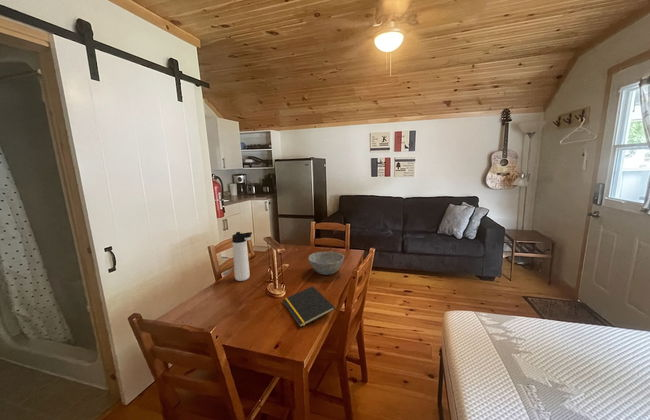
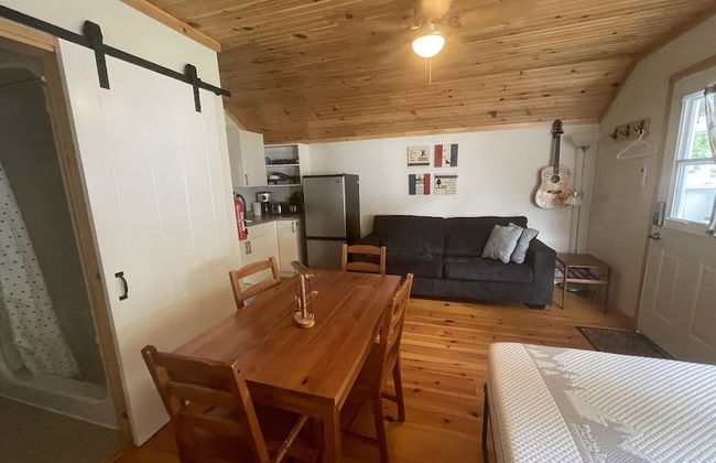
- bowl [307,250,345,276]
- thermos bottle [231,231,253,282]
- notepad [282,285,336,328]
